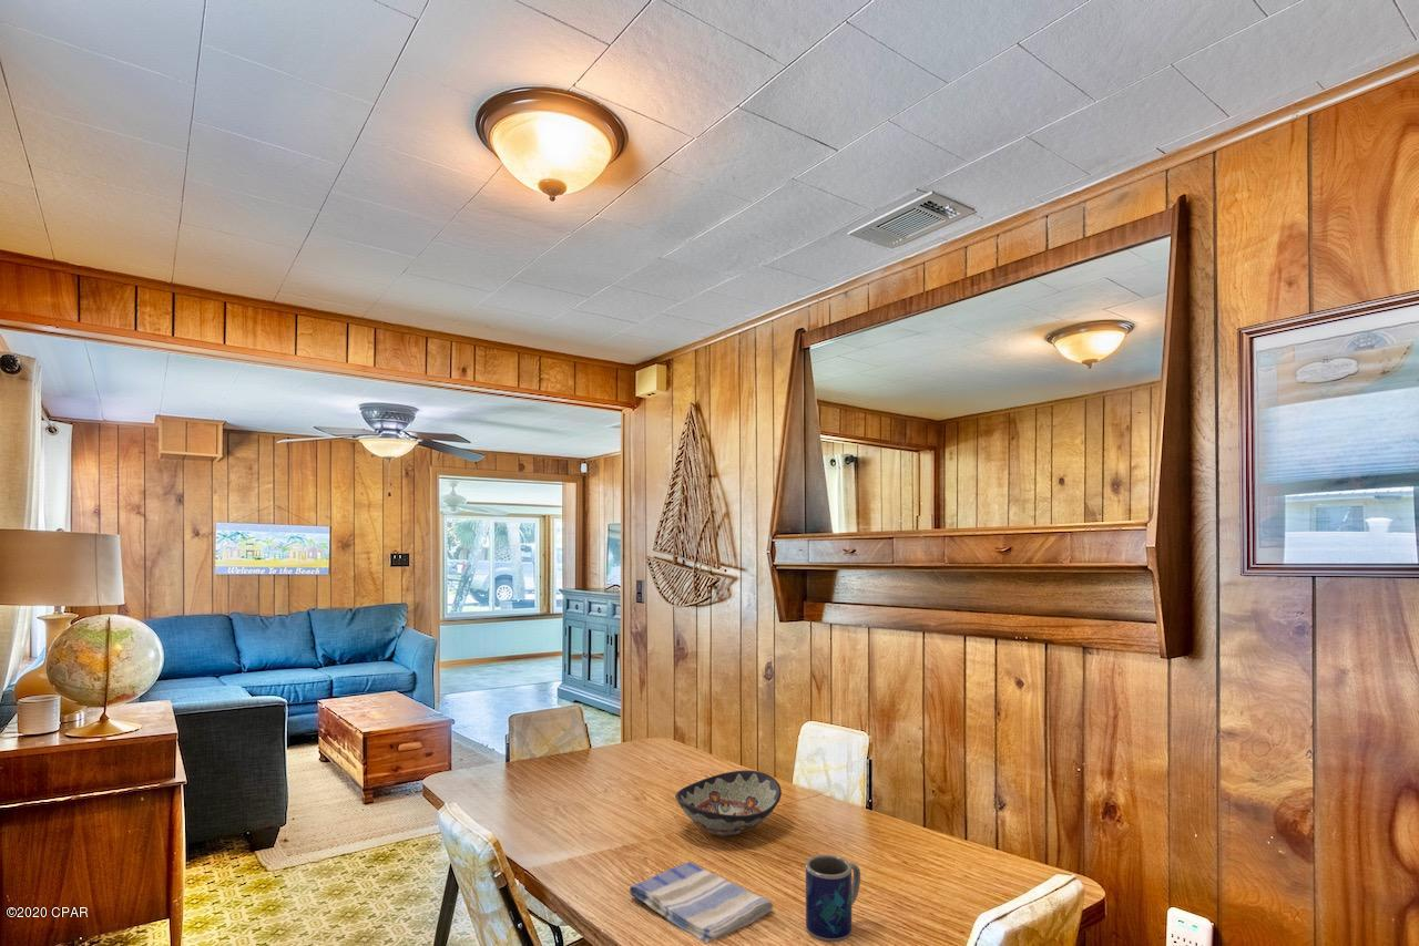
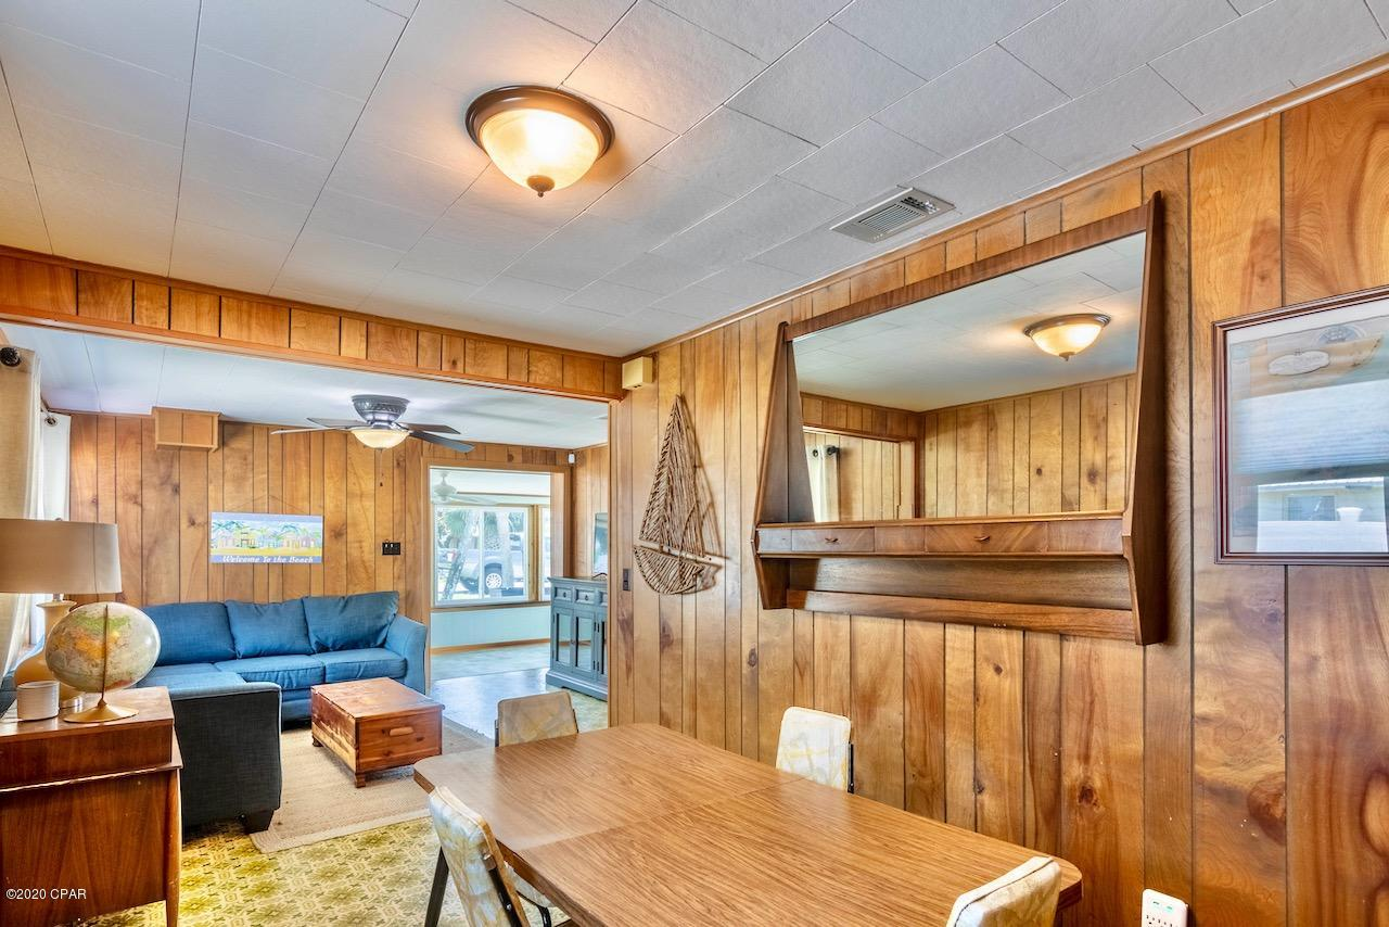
- decorative bowl [674,769,783,837]
- mug [805,854,861,943]
- dish towel [629,861,774,945]
